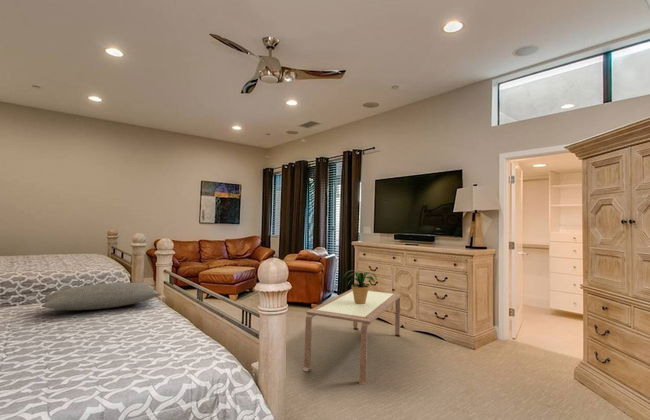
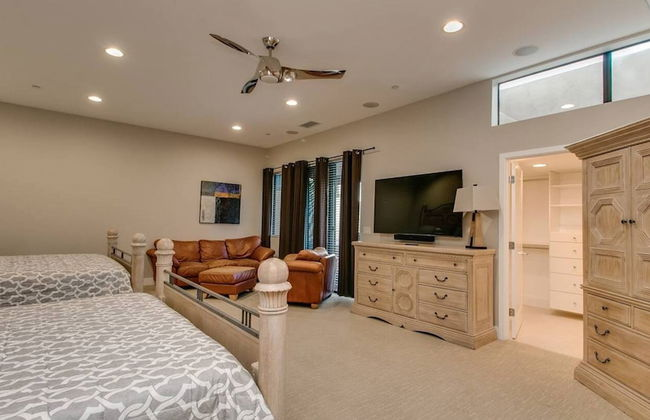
- coffee table [302,288,402,386]
- potted plant [343,269,378,304]
- pillow [41,282,162,311]
